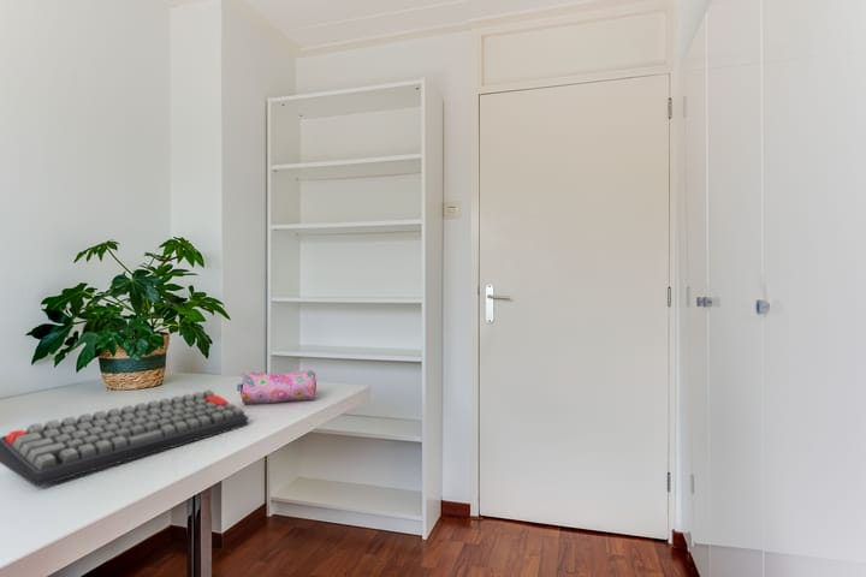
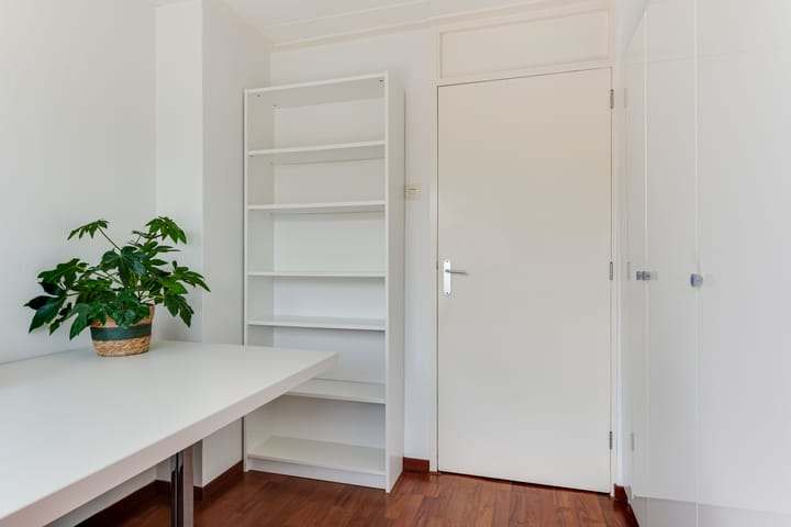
- pencil case [236,368,318,405]
- keyboard [0,388,249,488]
